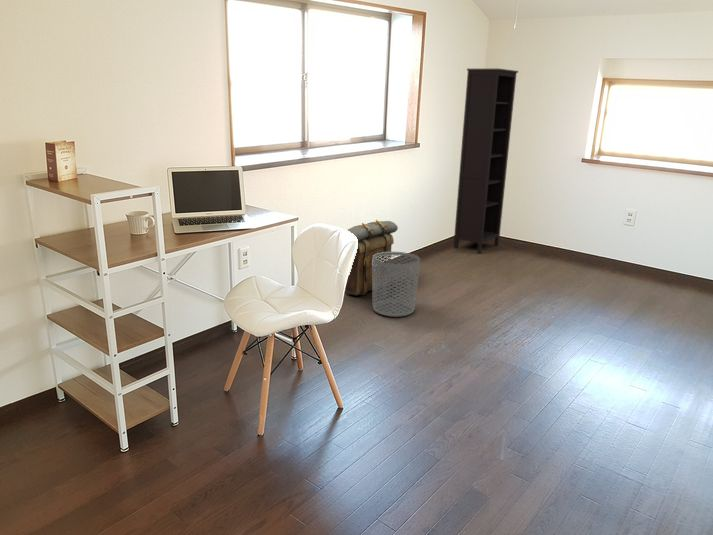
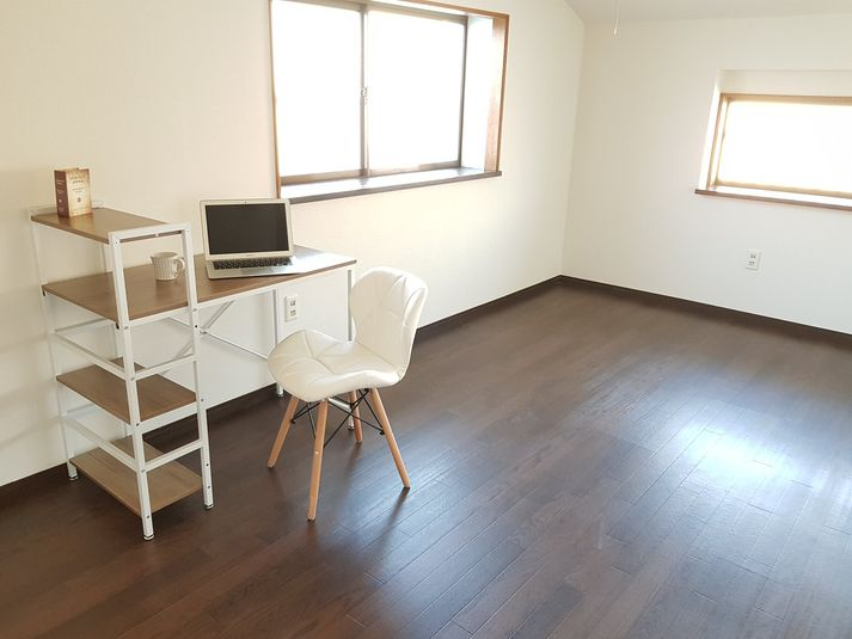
- backpack [345,219,399,296]
- bookcase [452,68,519,254]
- waste bin [372,251,421,318]
